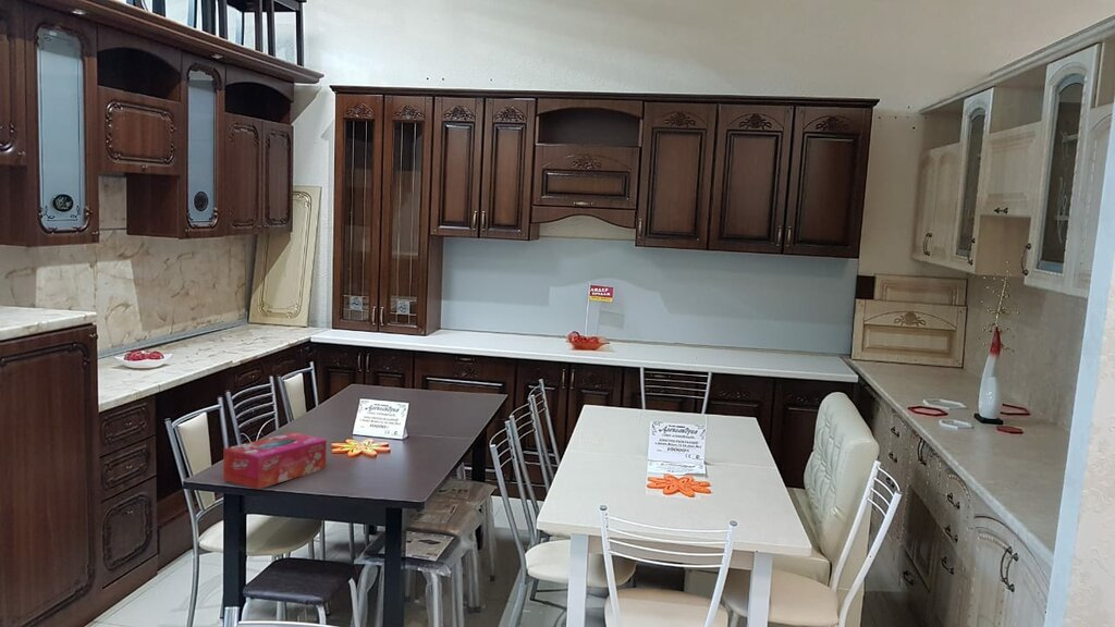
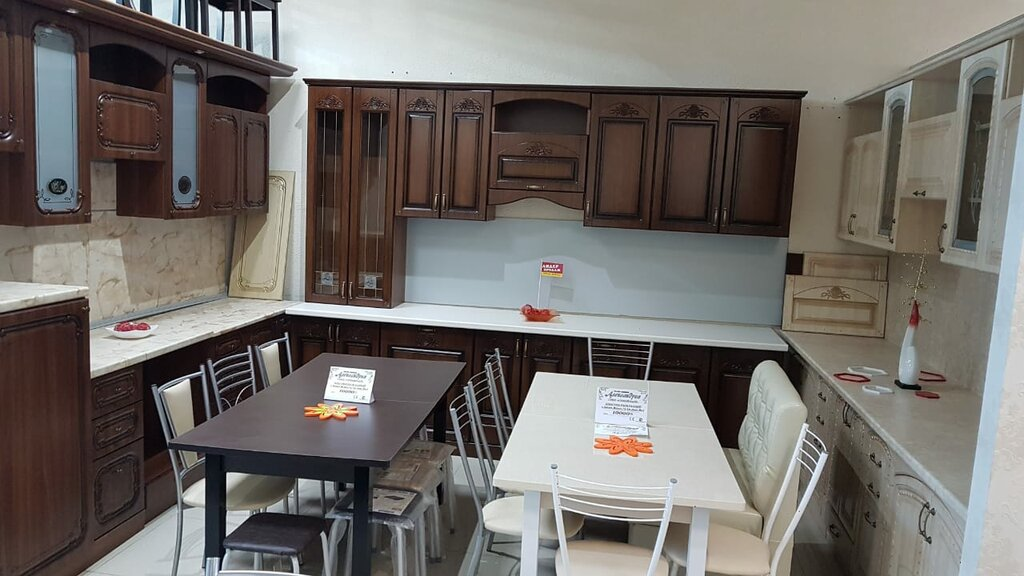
- tissue box [222,431,328,490]
